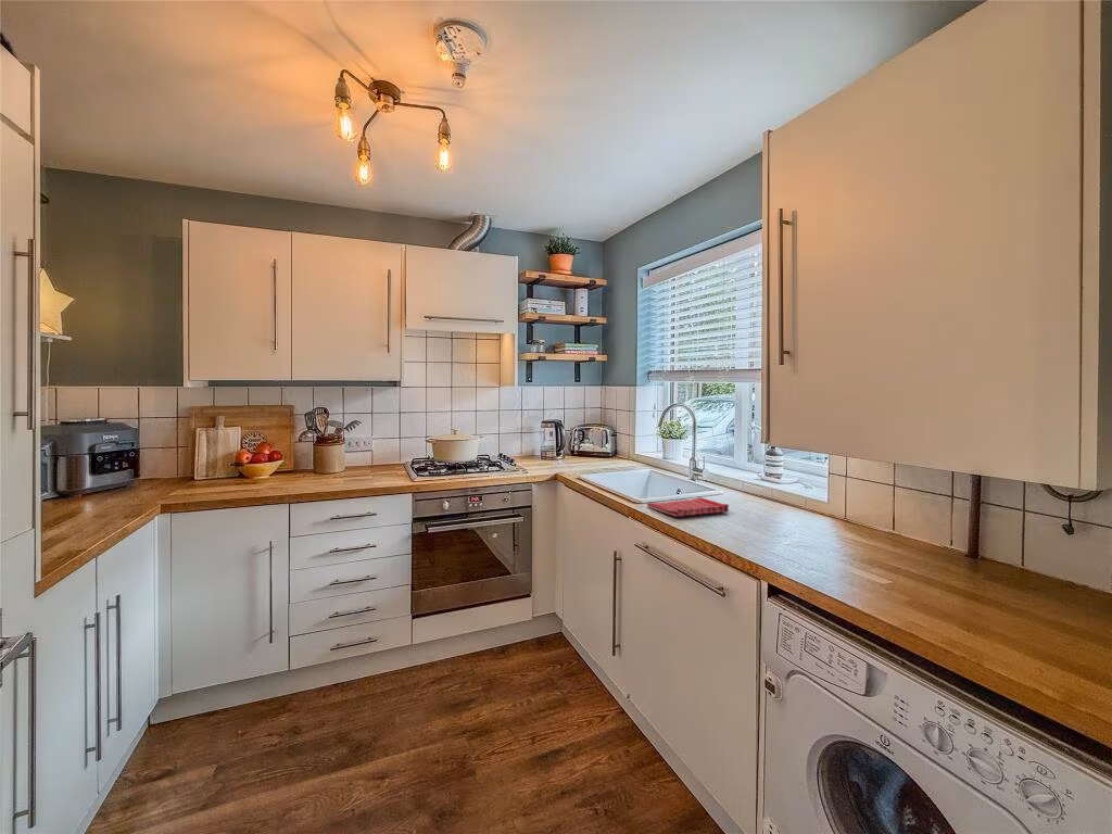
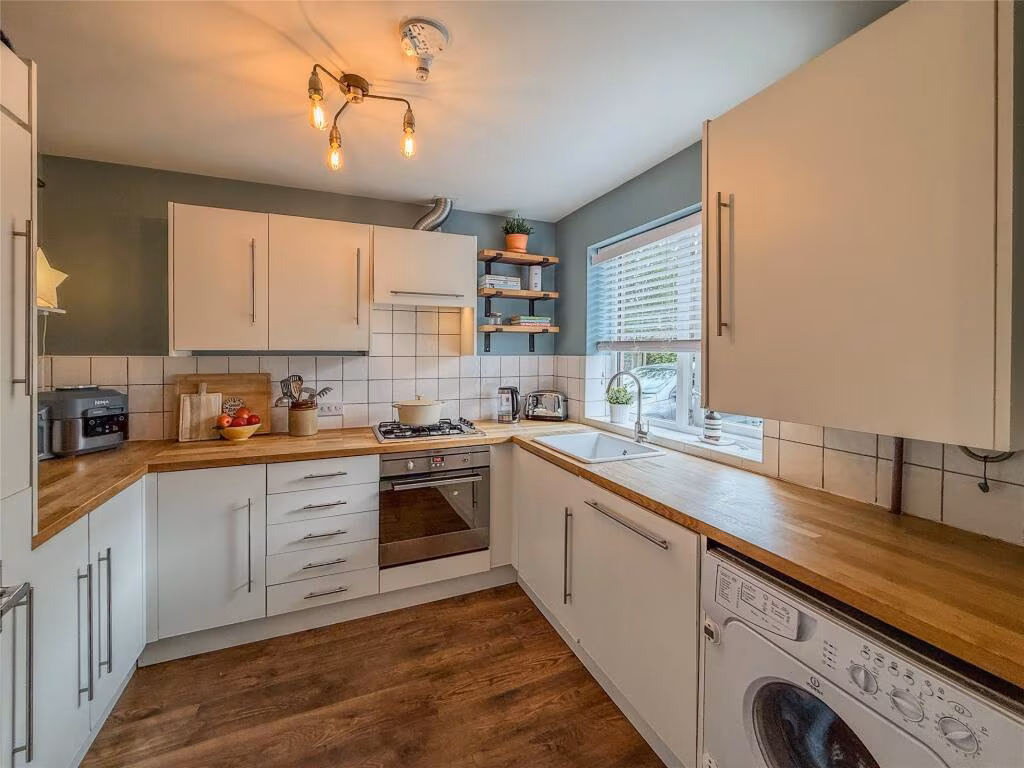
- dish towel [646,496,730,518]
